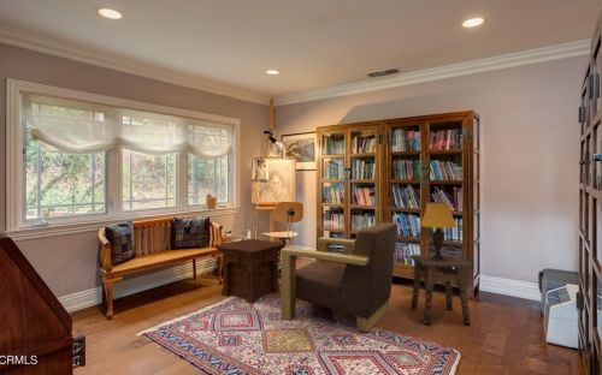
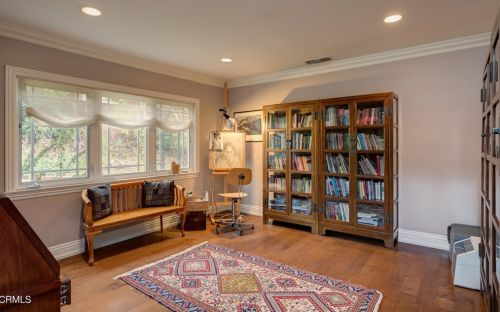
- side table [409,254,472,326]
- armchair [279,221,399,333]
- table lamp [418,201,459,261]
- side table [212,238,289,304]
